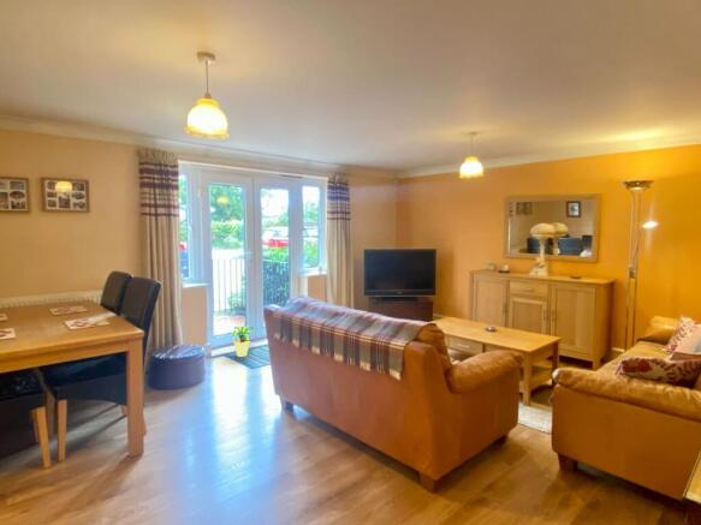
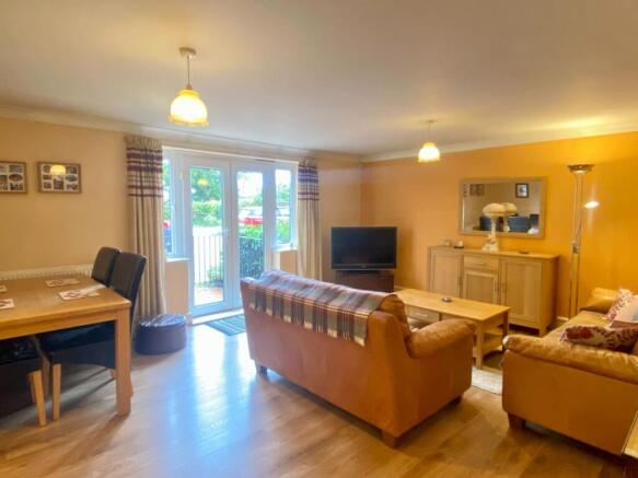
- potted plant [224,324,255,358]
